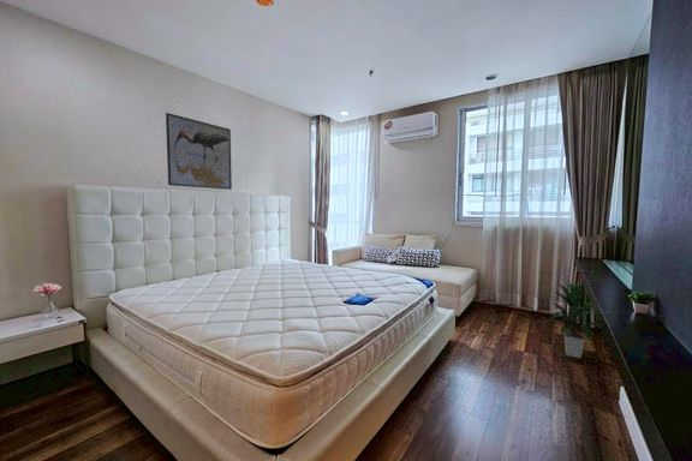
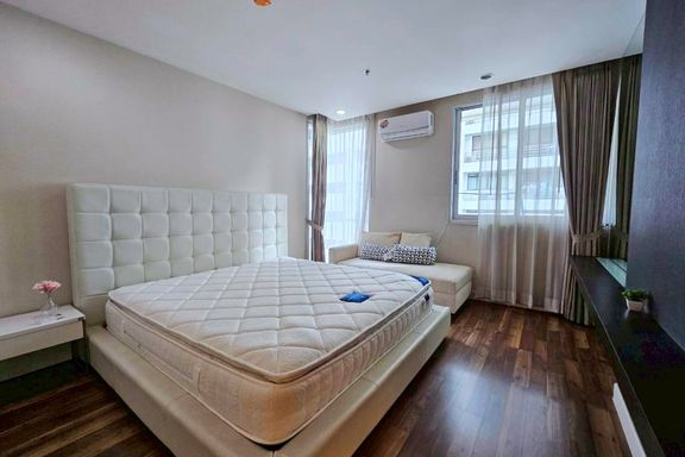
- indoor plant [536,281,601,360]
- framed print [165,112,233,191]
